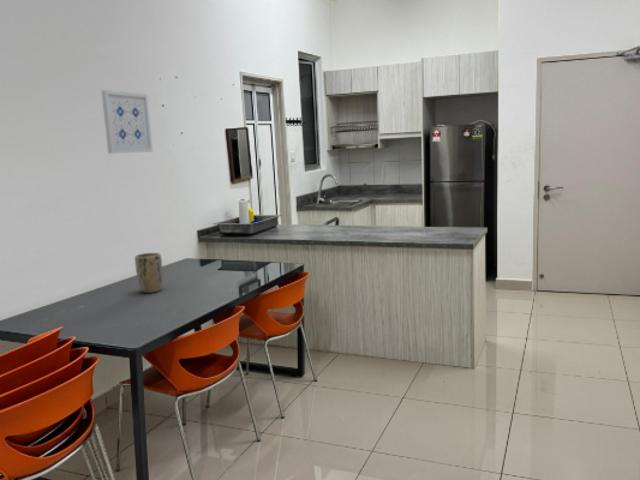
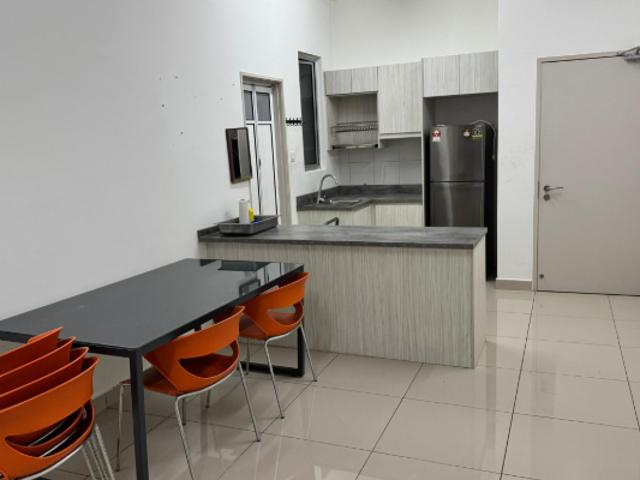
- wall art [100,89,154,155]
- plant pot [134,252,164,294]
